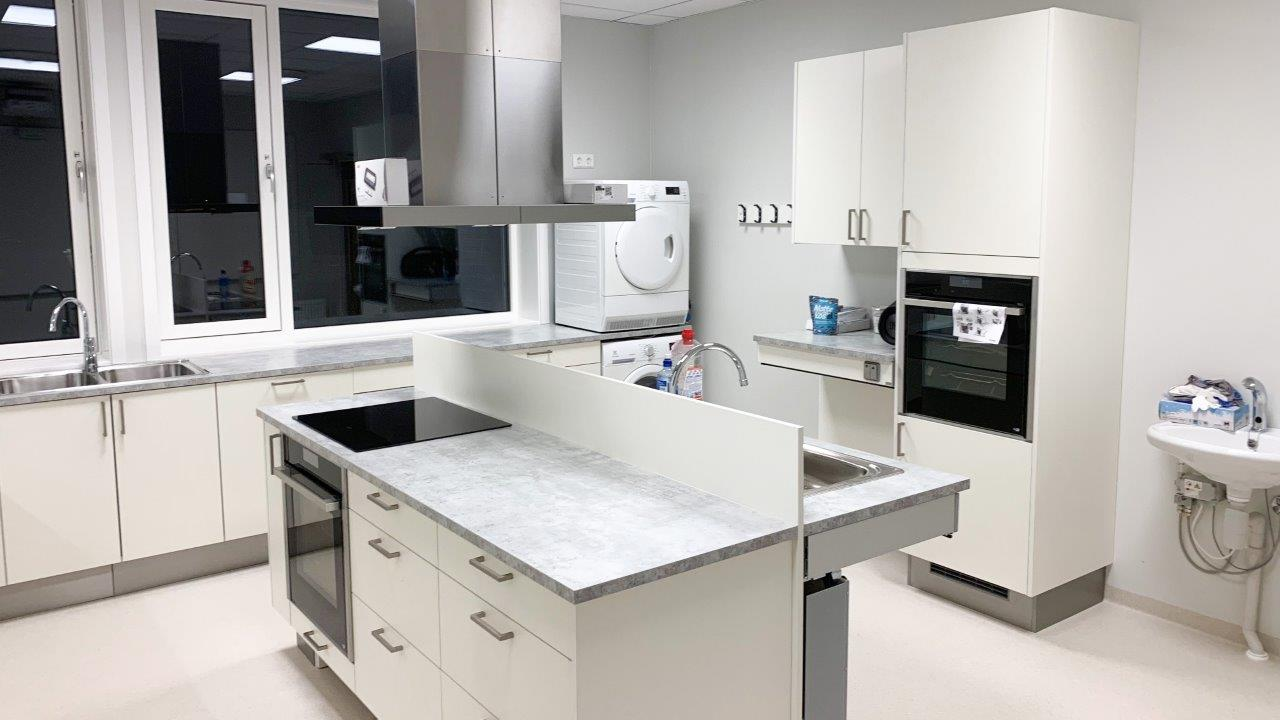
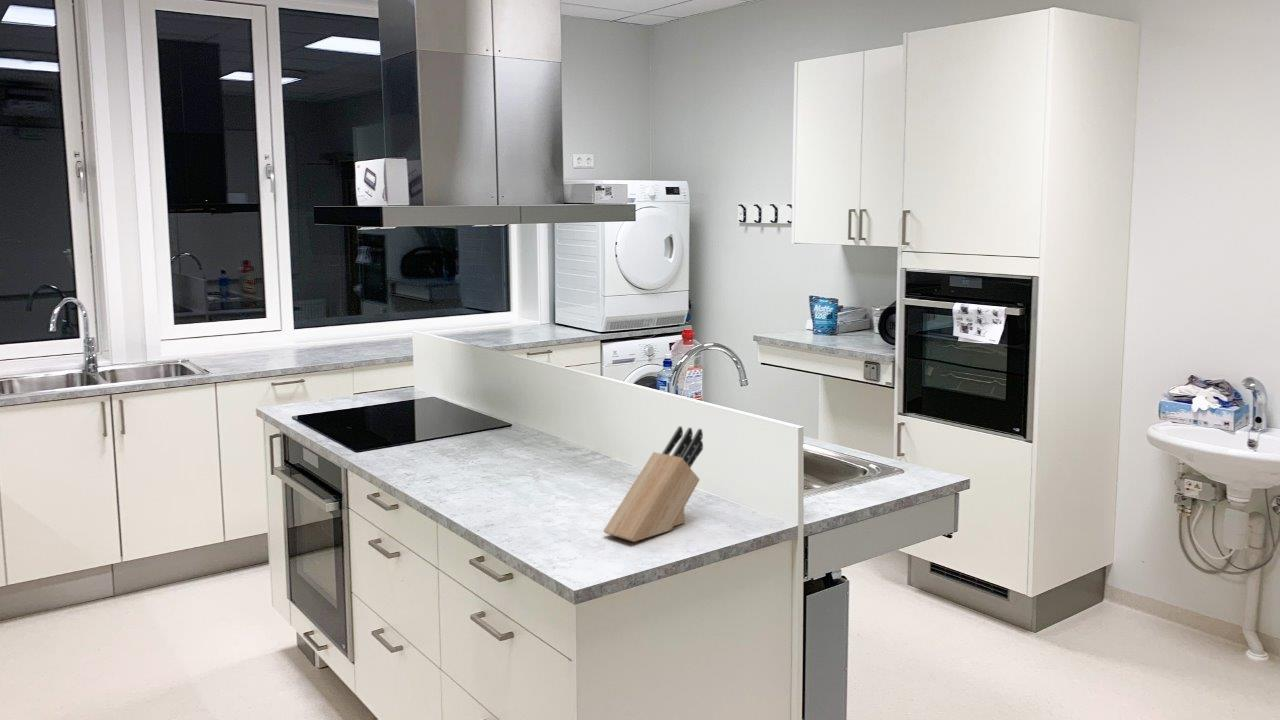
+ knife block [602,425,704,543]
